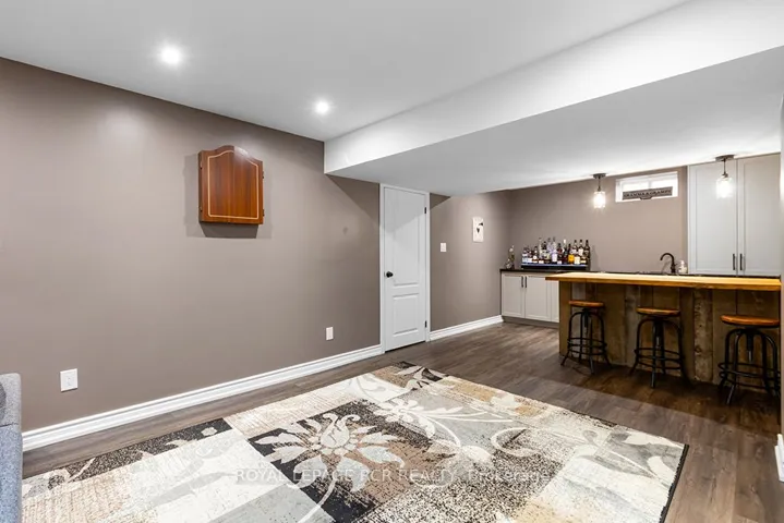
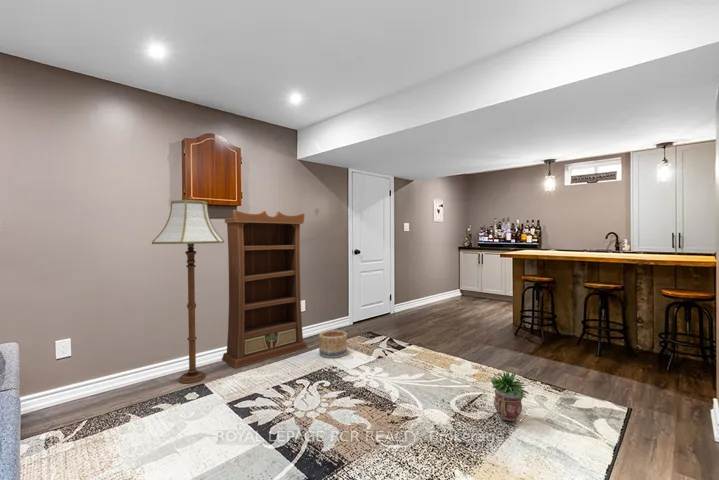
+ bookcase [221,209,309,369]
+ floor lamp [151,195,225,384]
+ basket [318,329,348,359]
+ potted plant [487,369,530,422]
